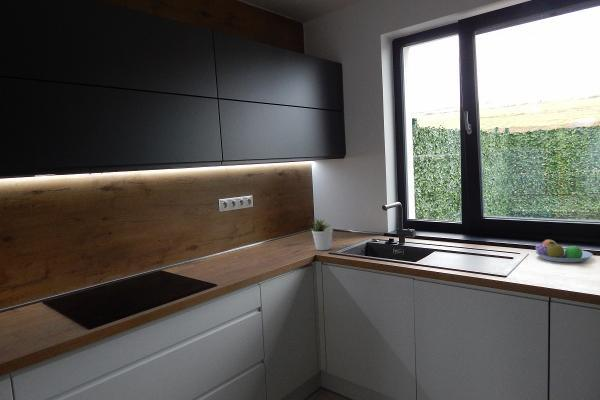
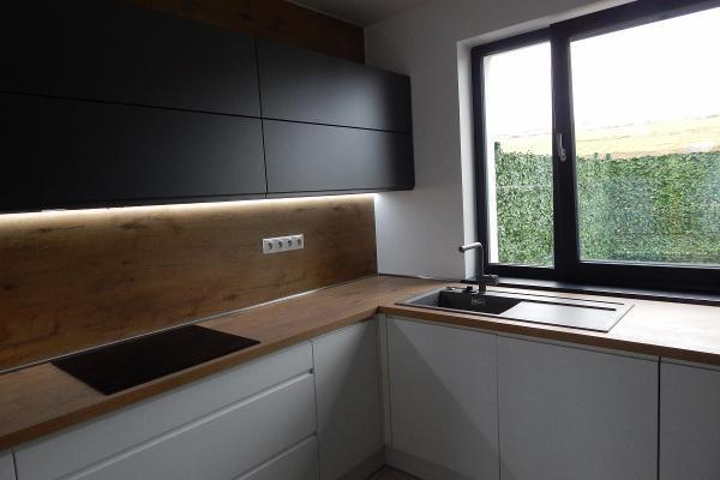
- potted plant [309,217,334,251]
- fruit bowl [535,238,594,263]
